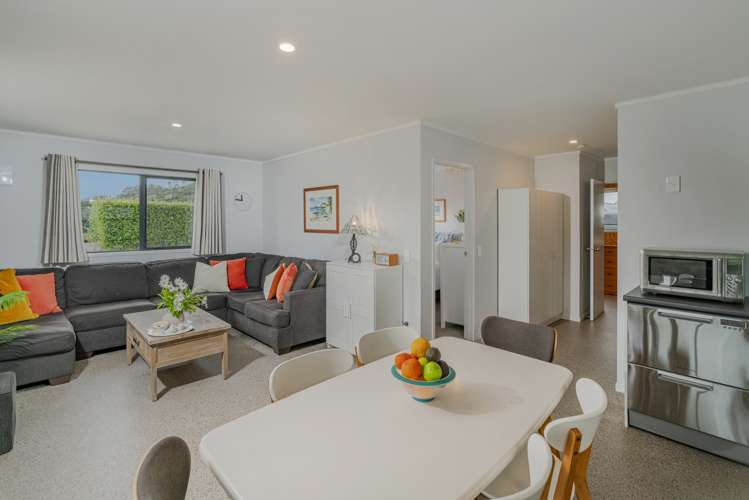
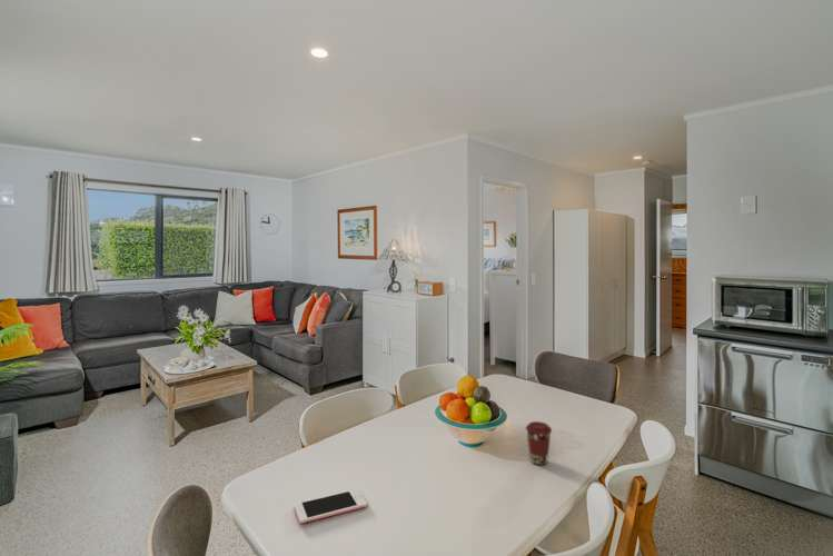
+ coffee cup [525,420,553,466]
+ cell phone [294,488,368,525]
